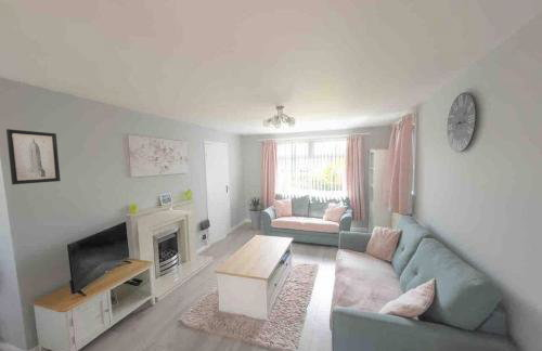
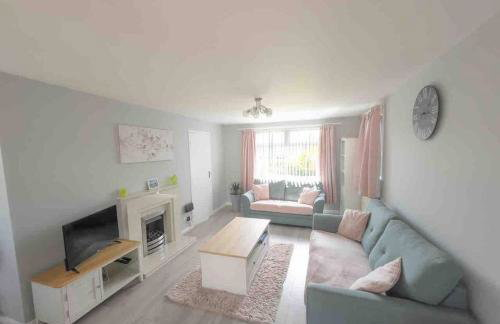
- wall art [5,128,61,185]
